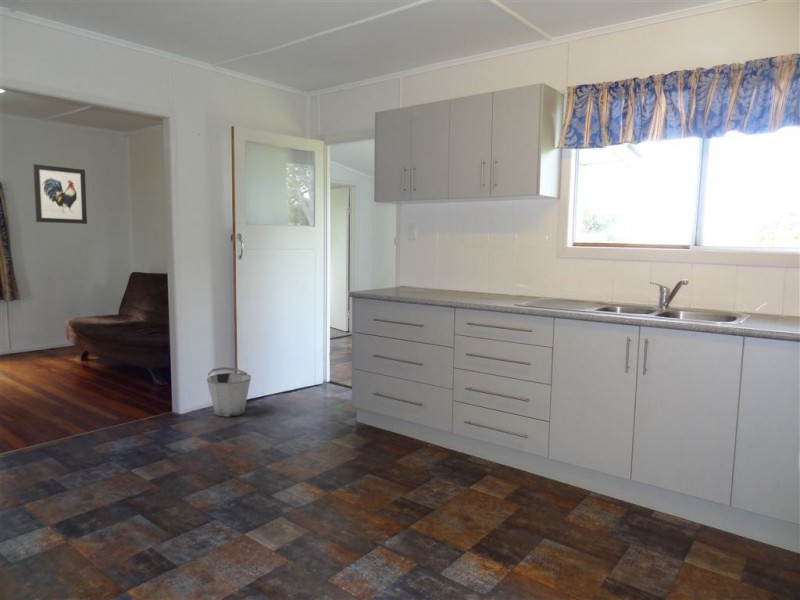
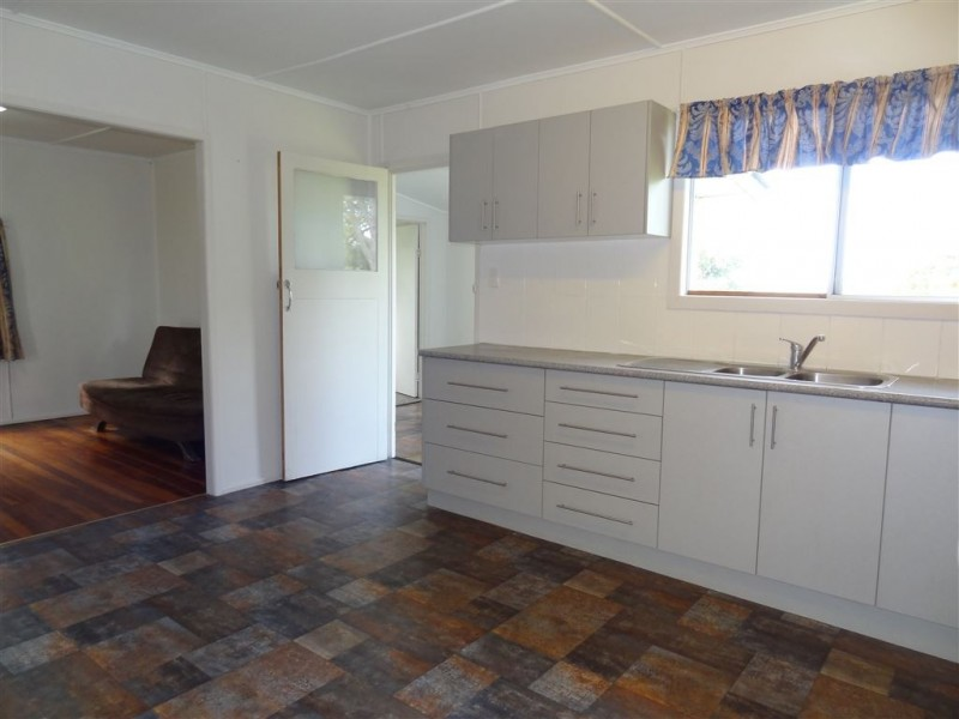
- bucket [206,366,252,418]
- wall art [32,163,88,225]
